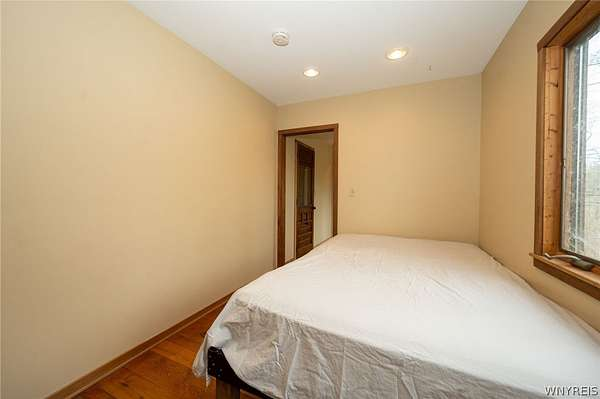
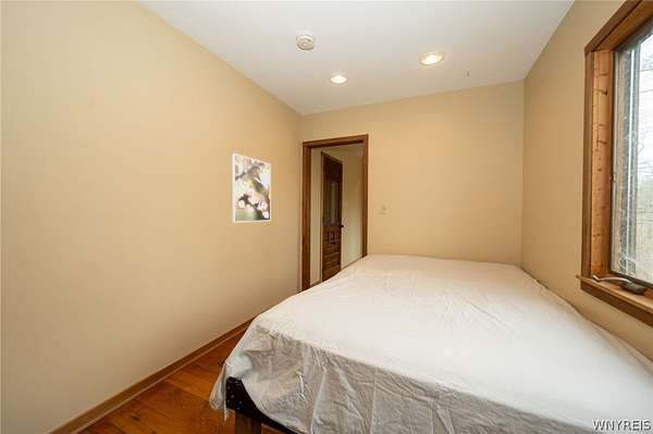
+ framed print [230,152,272,224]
